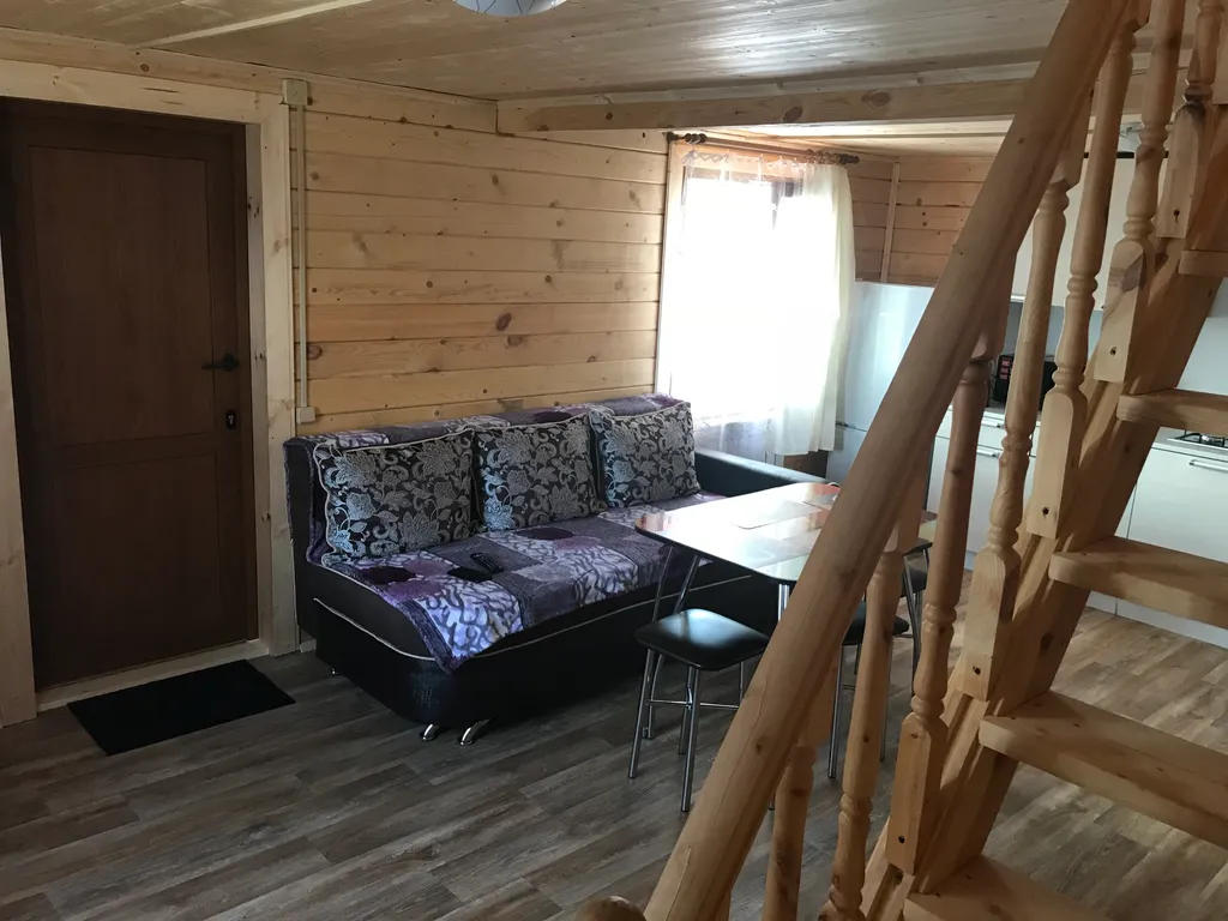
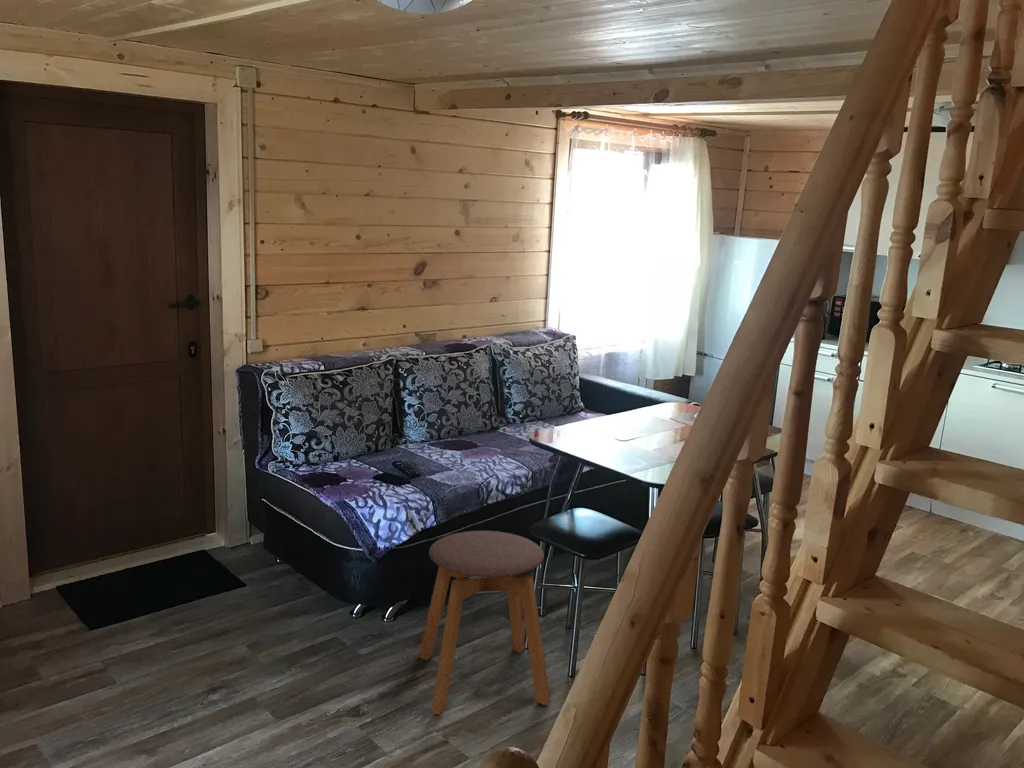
+ stool [417,530,551,716]
